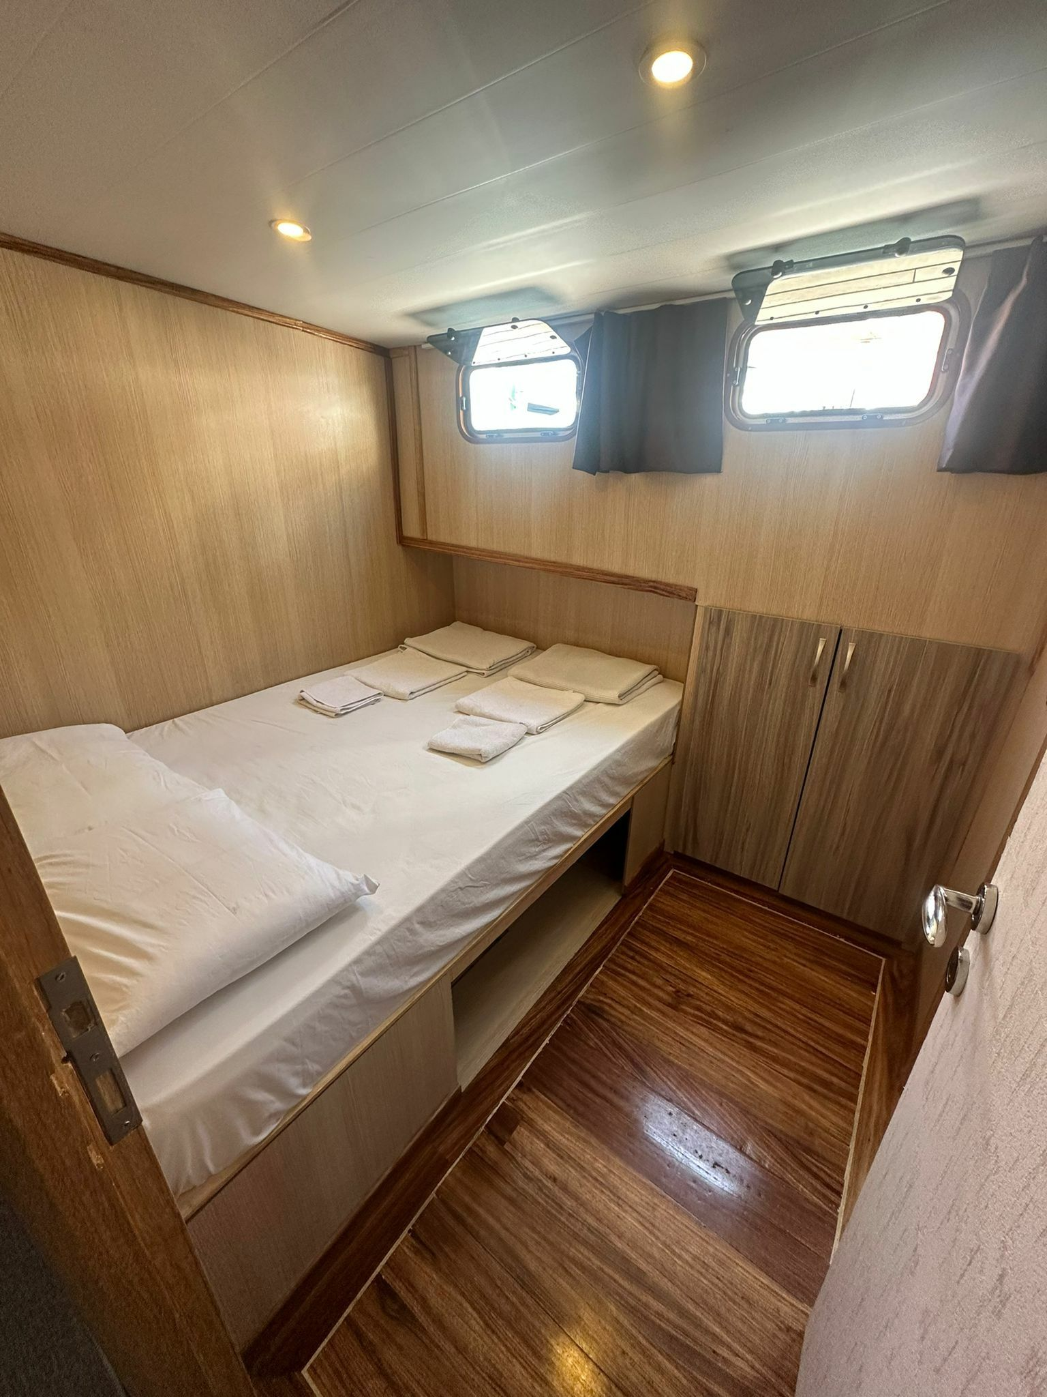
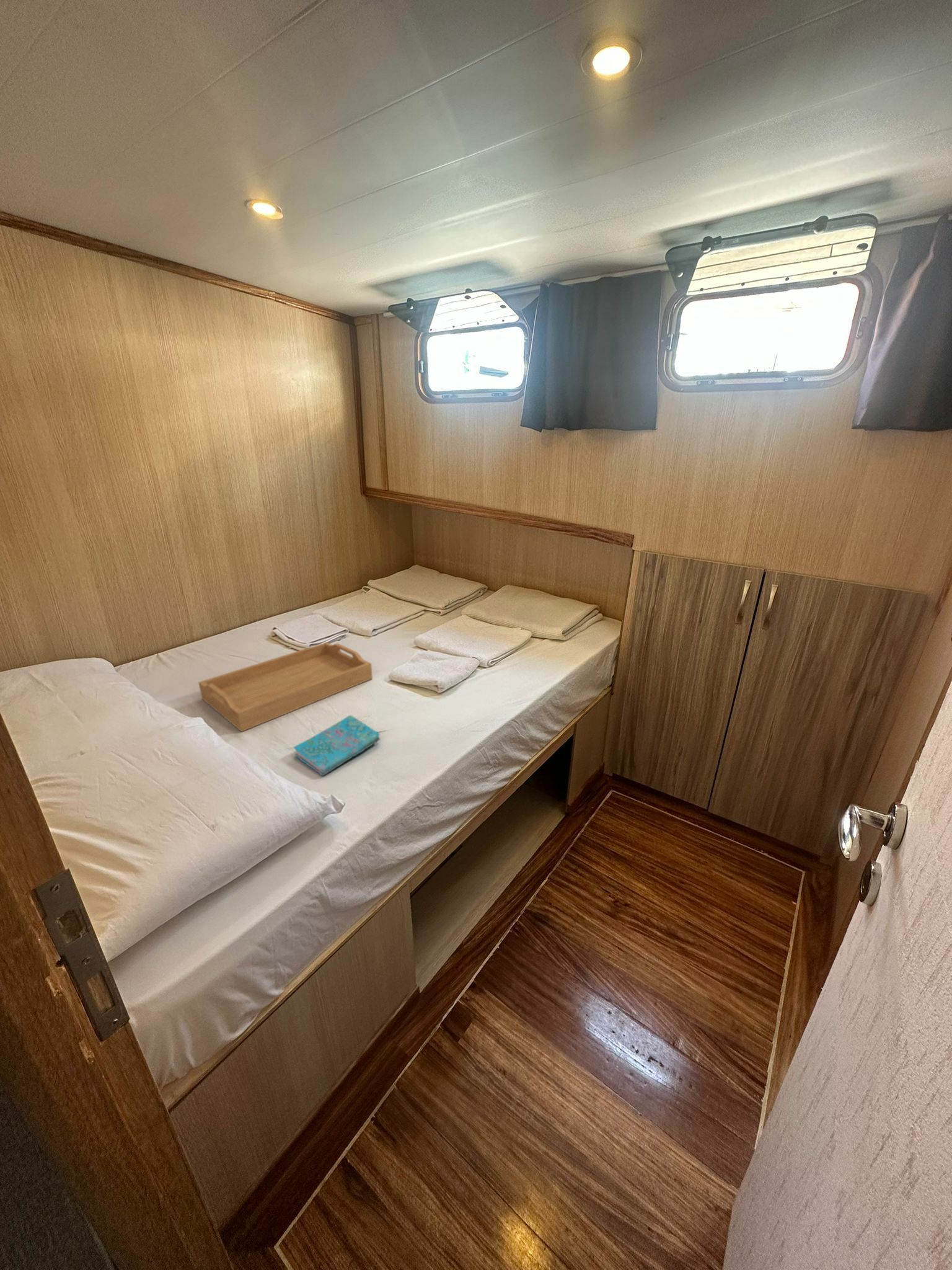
+ cover [293,714,381,776]
+ serving tray [198,642,373,732]
